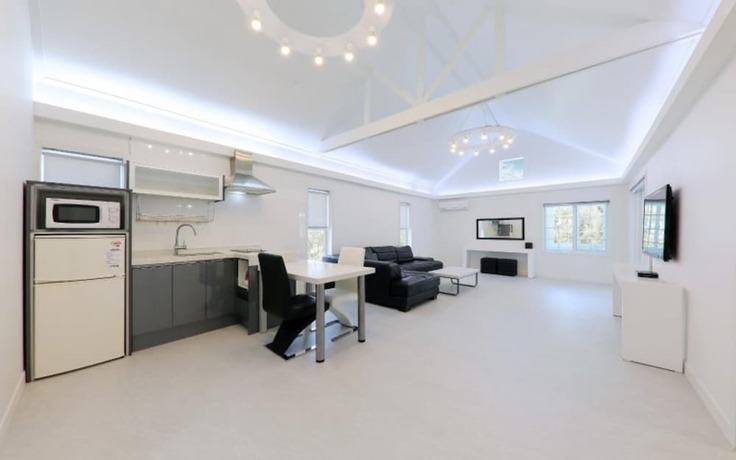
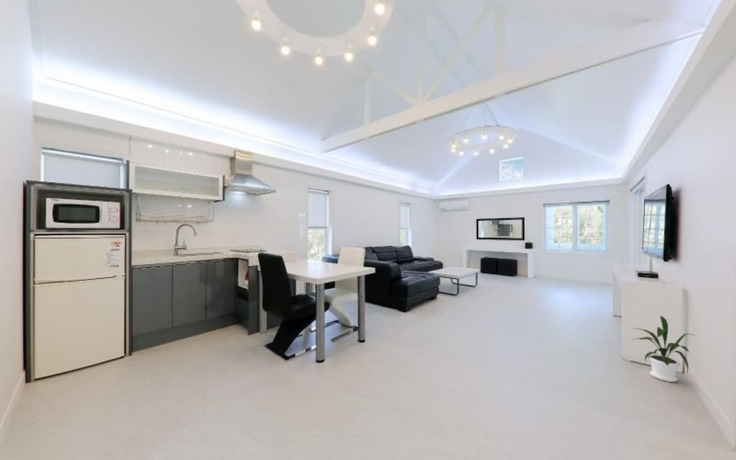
+ house plant [631,315,696,383]
